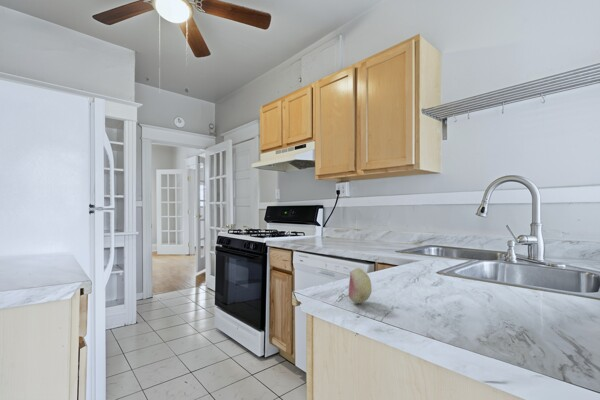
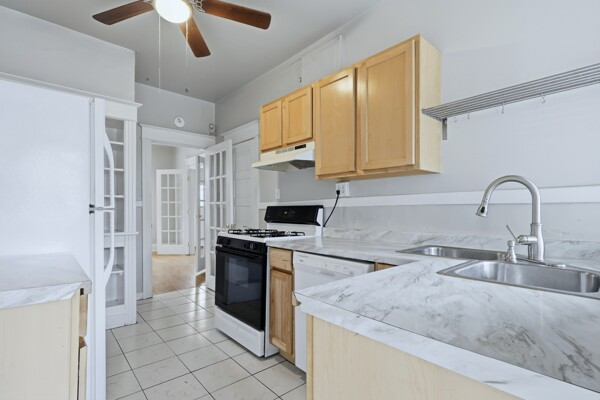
- fruit [348,267,373,304]
